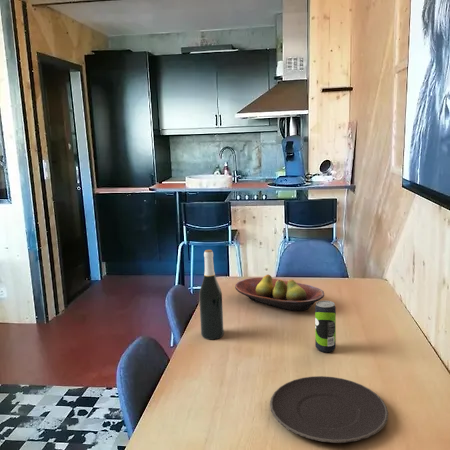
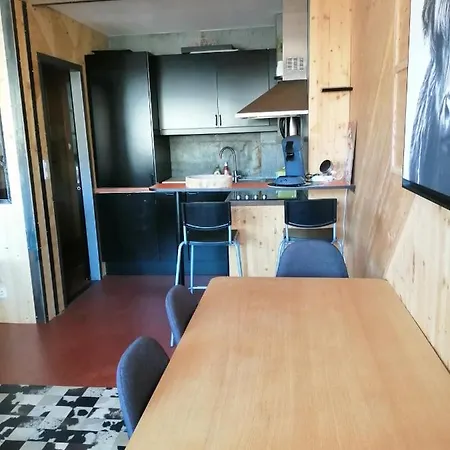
- fruit bowl [234,274,325,312]
- wine bottle [198,249,225,341]
- beverage can [314,300,337,353]
- plate [269,375,389,444]
